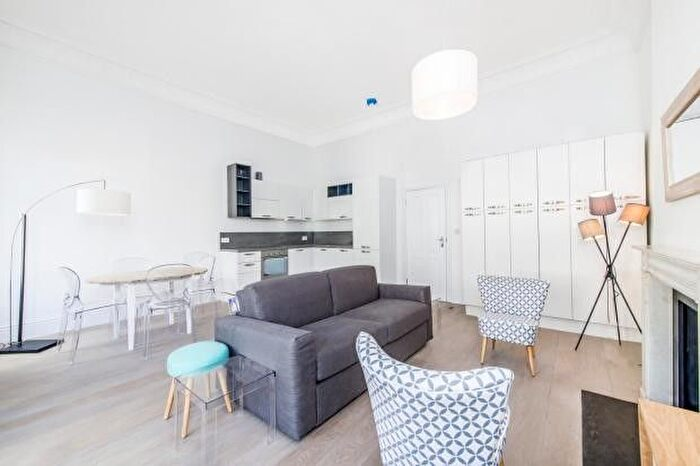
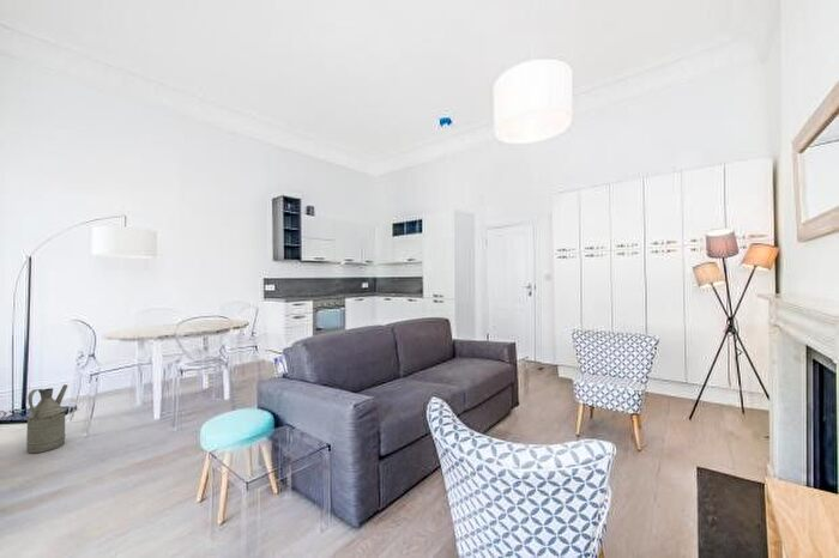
+ watering can [25,383,68,454]
